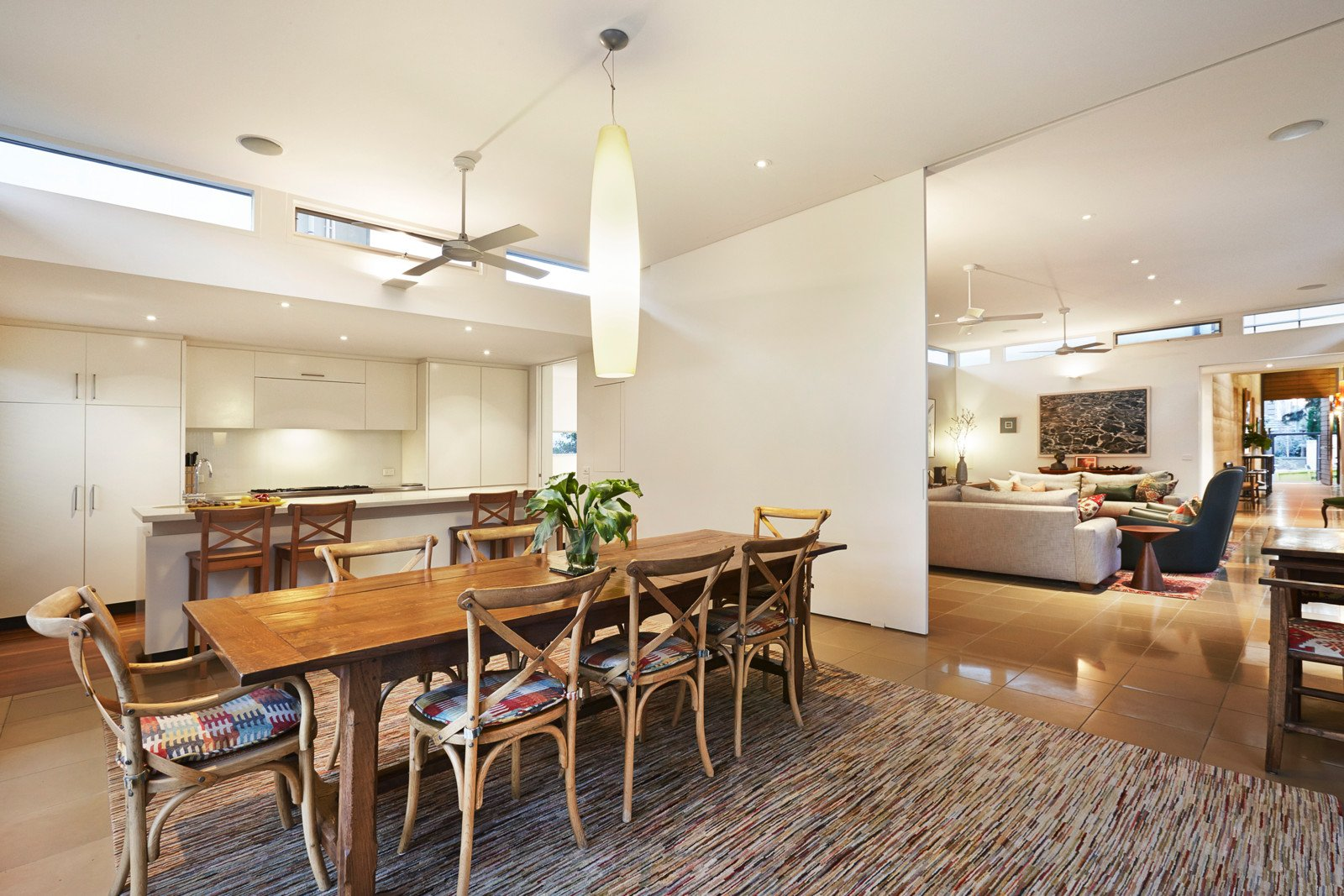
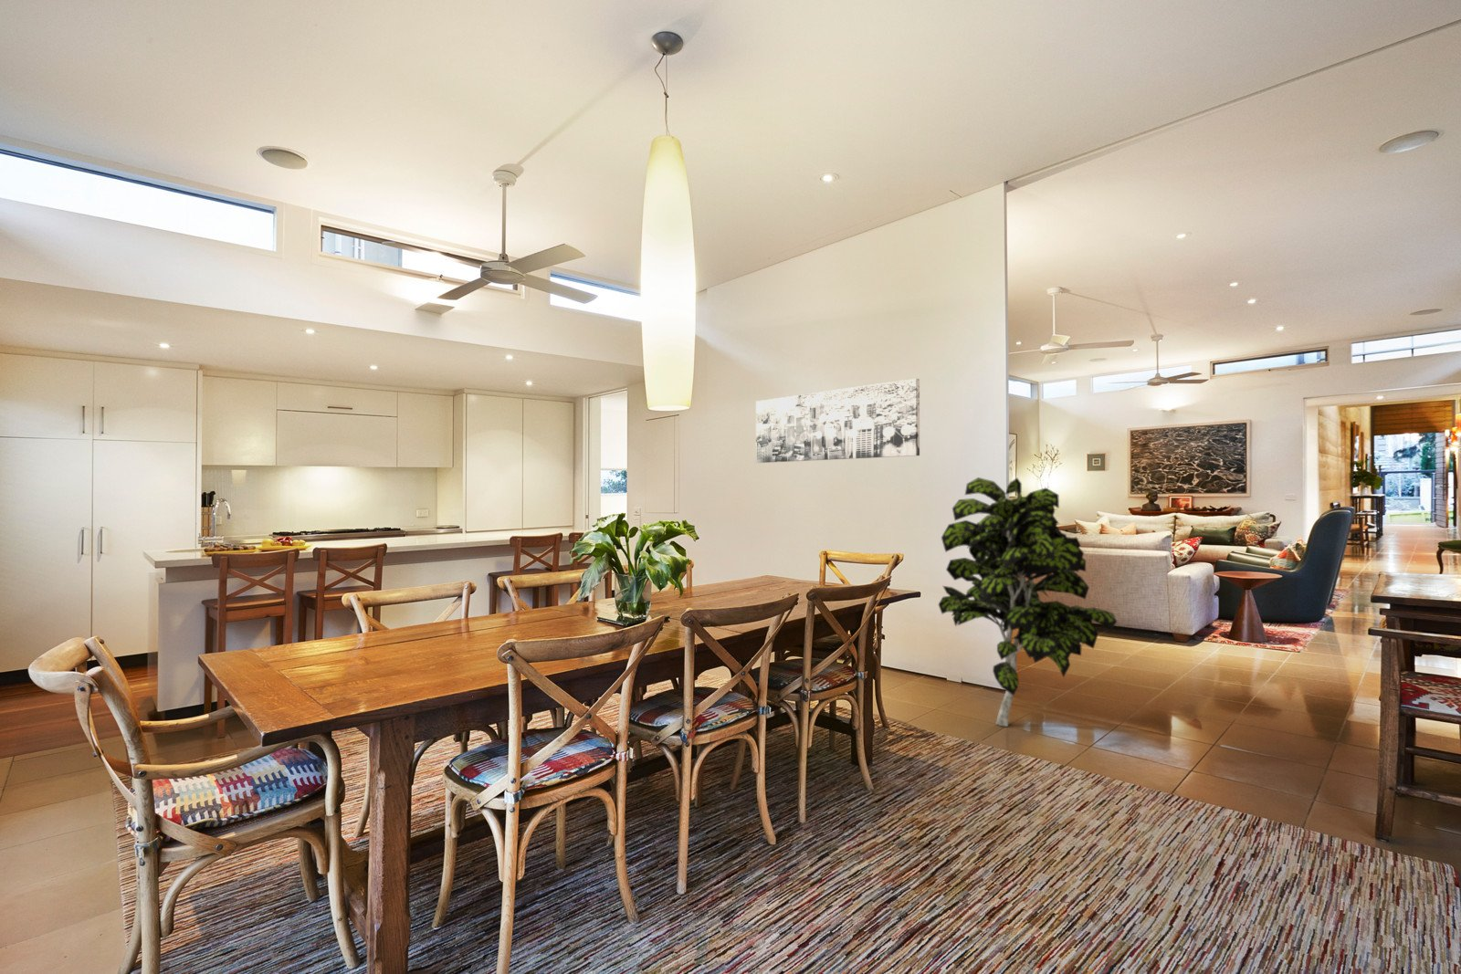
+ indoor plant [938,476,1117,727]
+ wall art [756,378,921,464]
